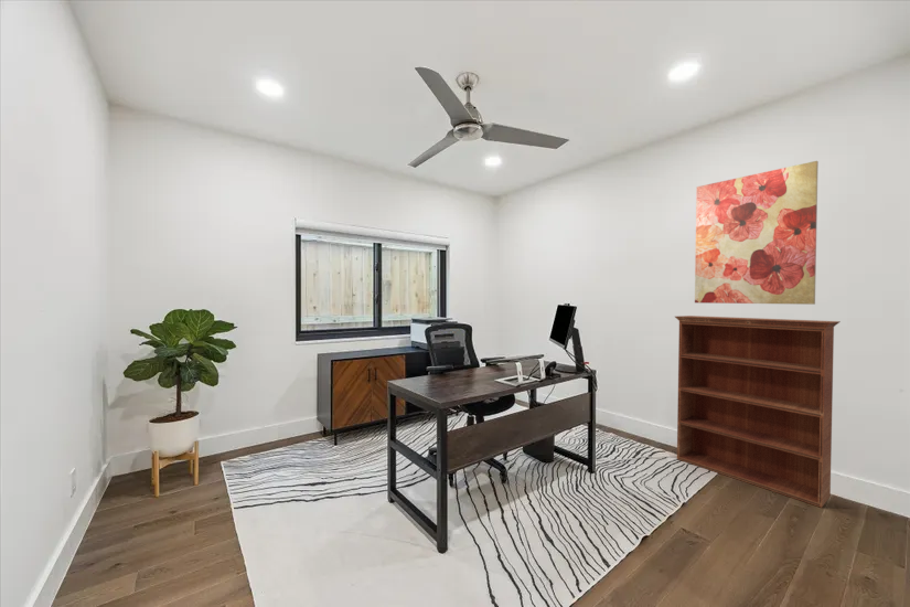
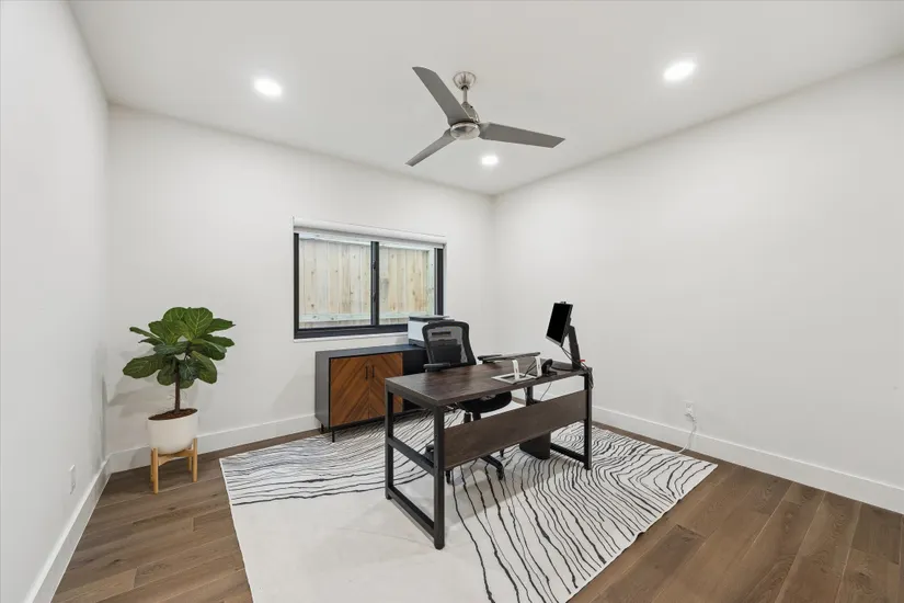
- bookcase [674,315,842,509]
- wall art [694,160,820,306]
